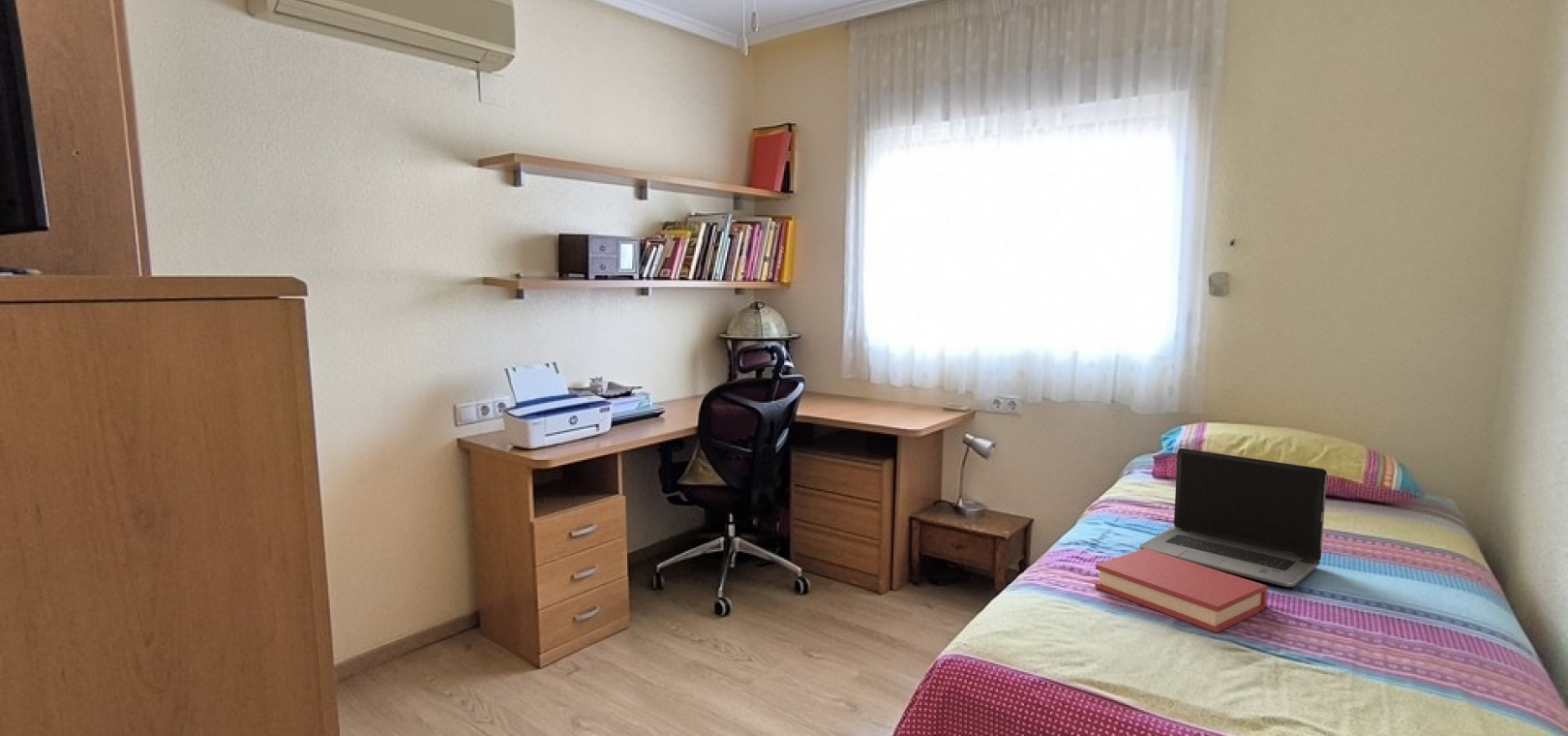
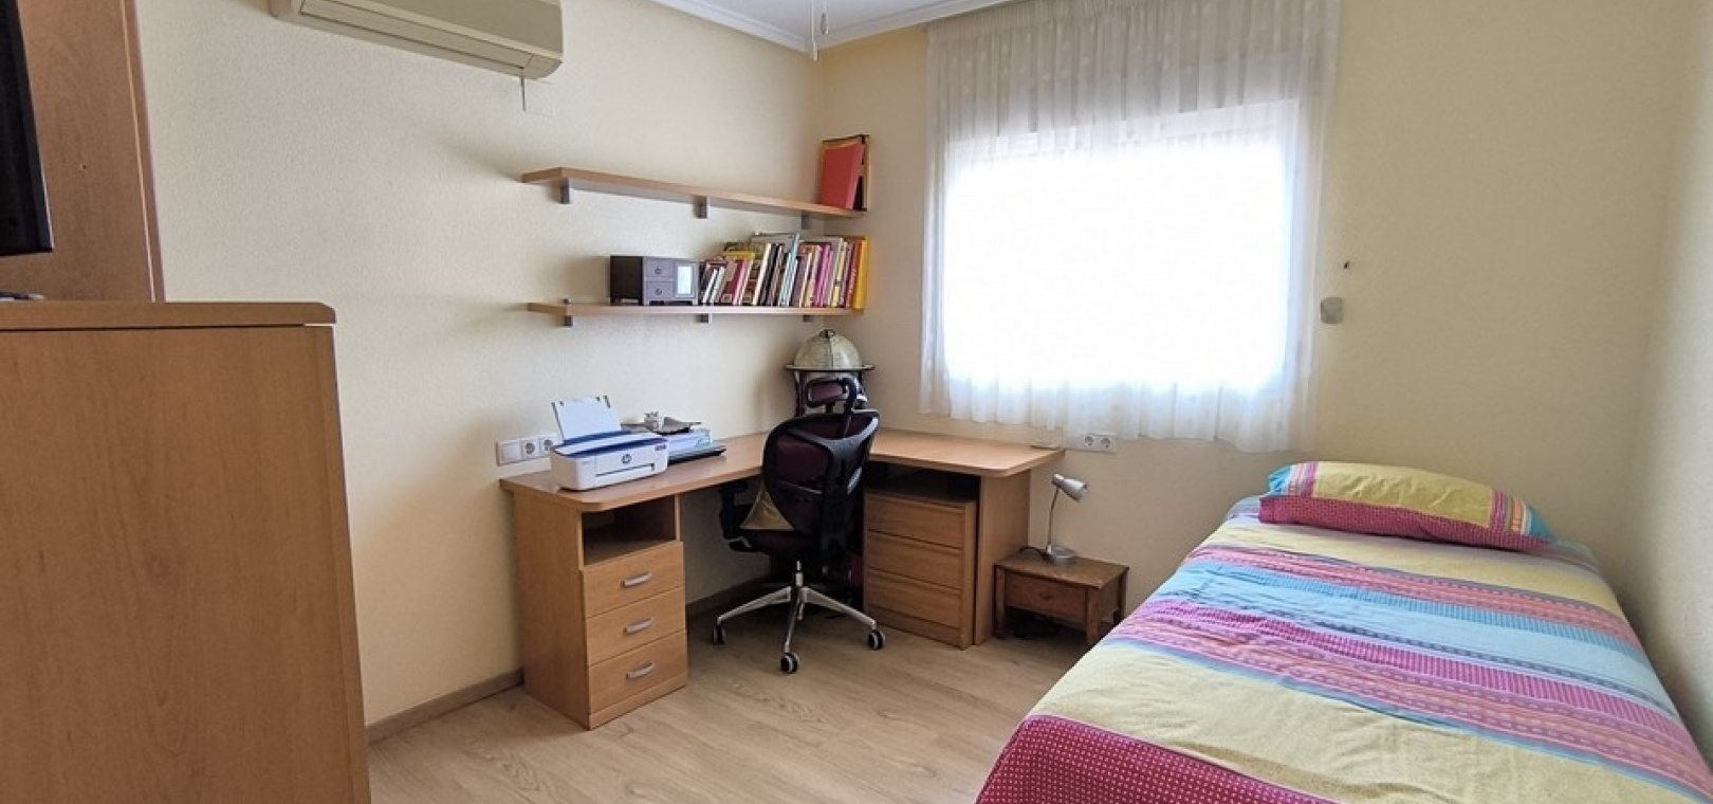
- hardback book [1094,548,1268,633]
- laptop computer [1138,447,1328,588]
